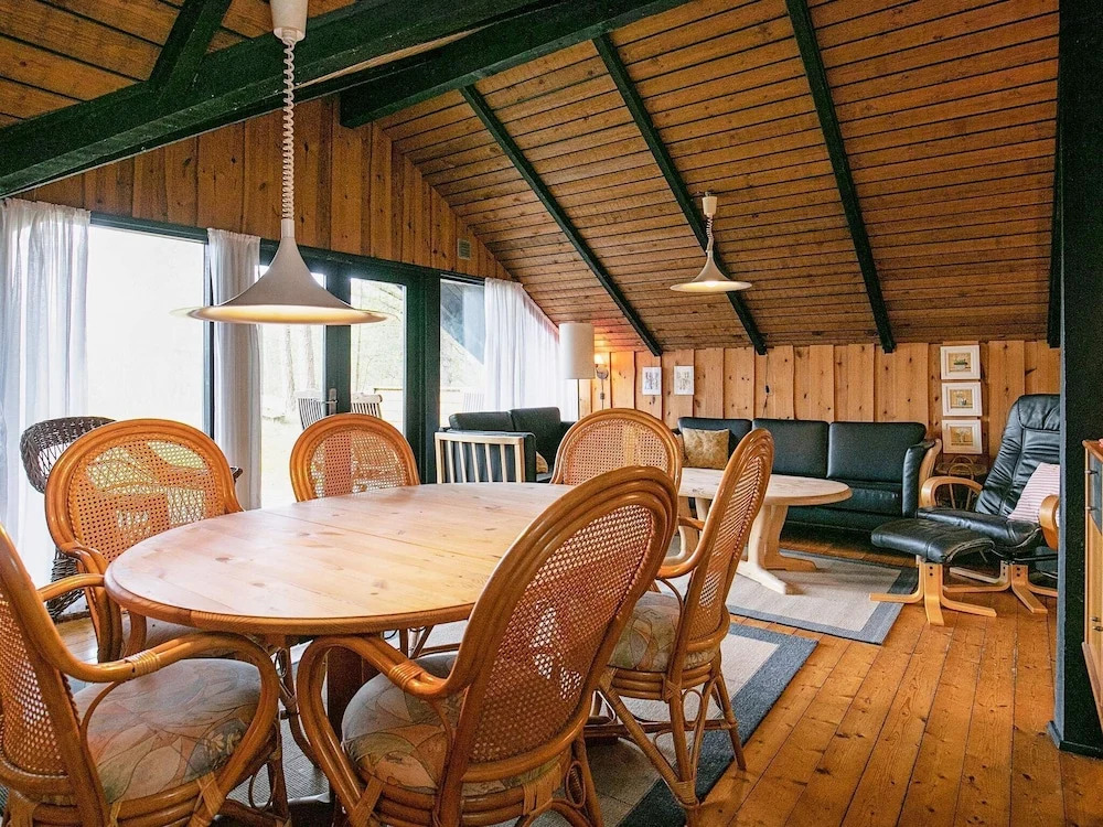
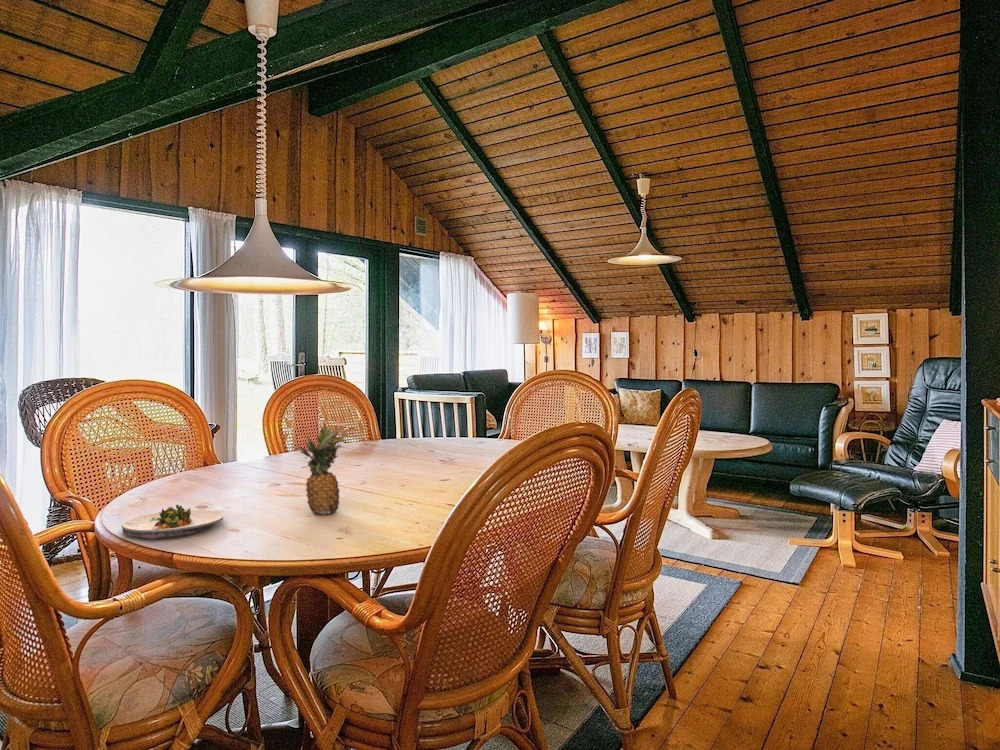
+ fruit [297,424,350,515]
+ salad plate [121,503,224,539]
